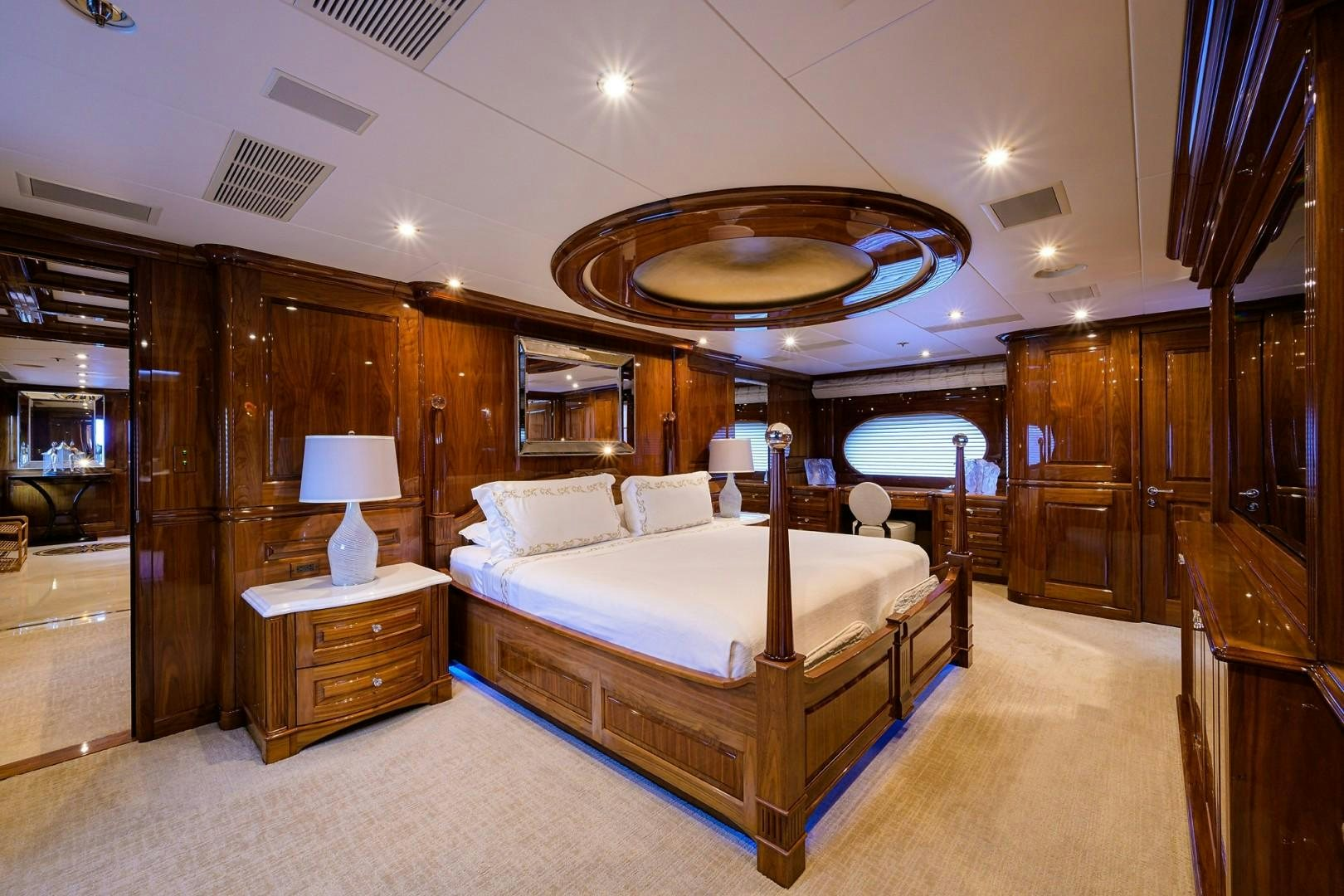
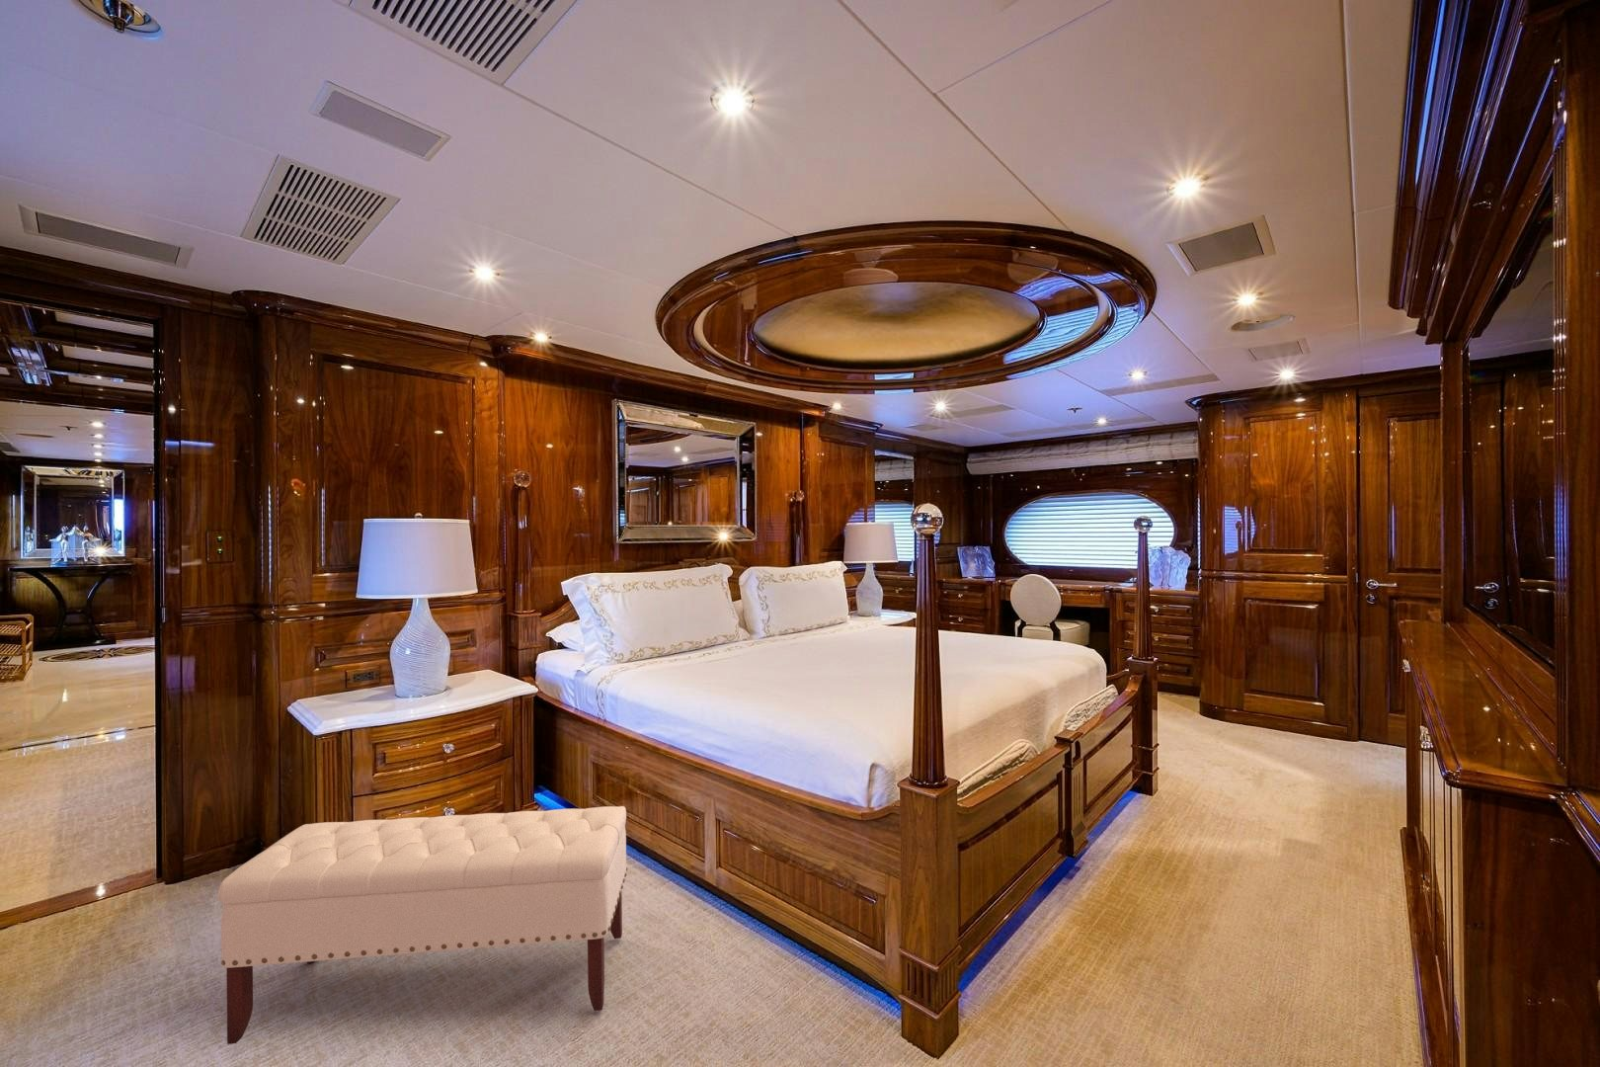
+ bench [218,805,629,1046]
